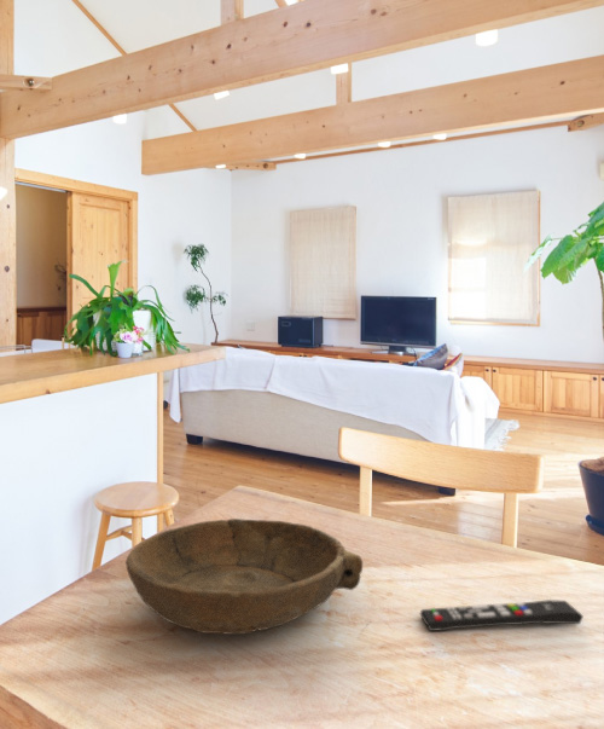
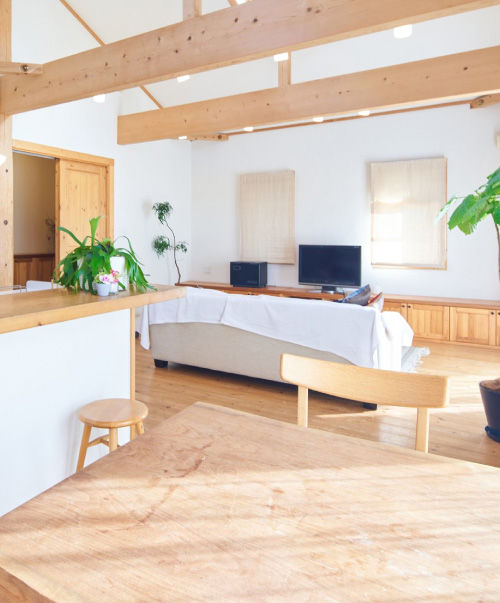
- remote control [419,598,585,632]
- bowl [124,517,364,636]
